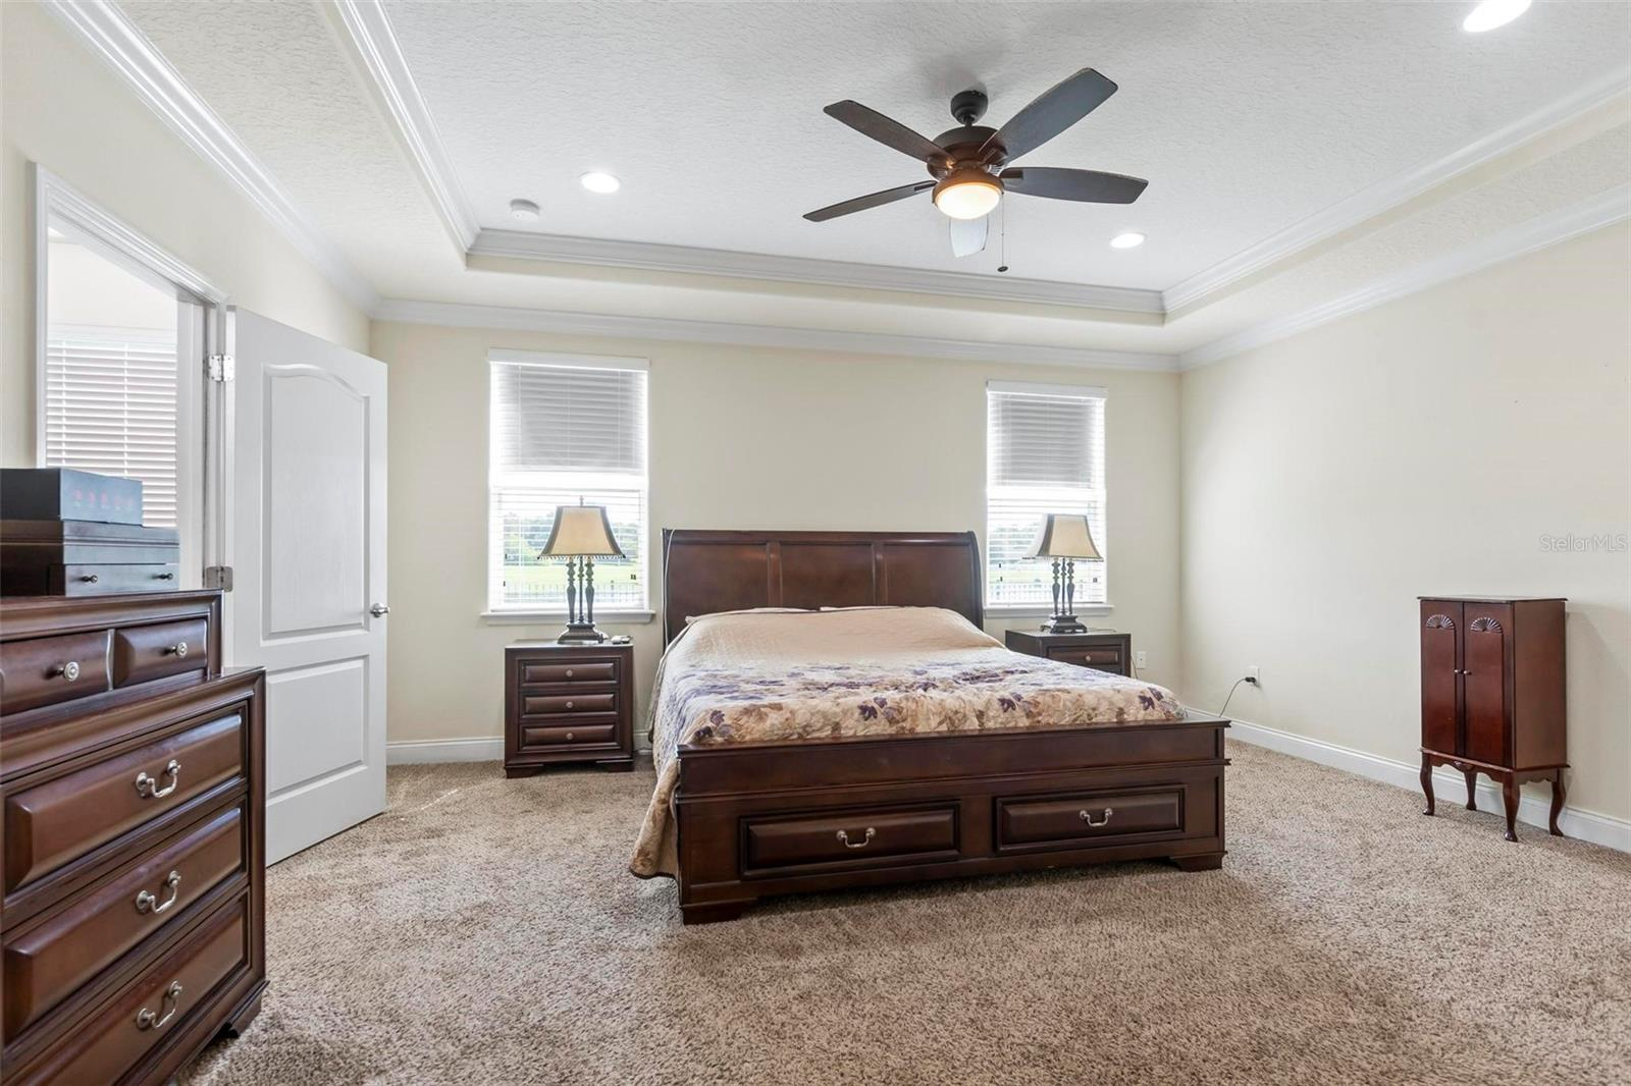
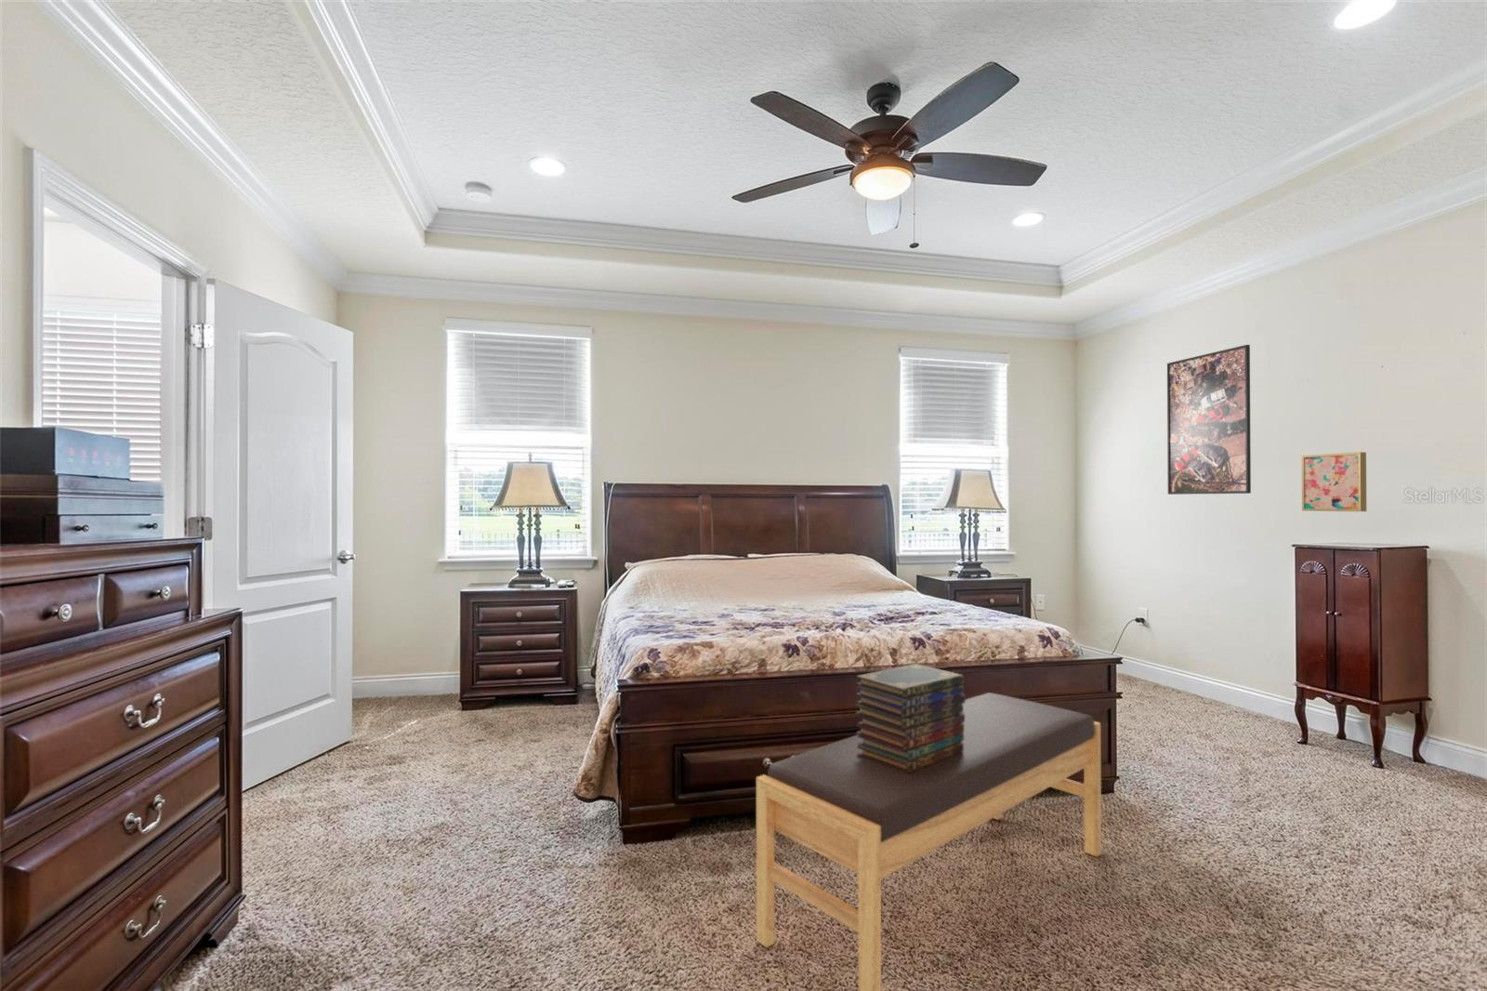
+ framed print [1166,344,1252,496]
+ book stack [855,663,966,773]
+ bench [755,691,1102,991]
+ wall art [1301,451,1368,512]
